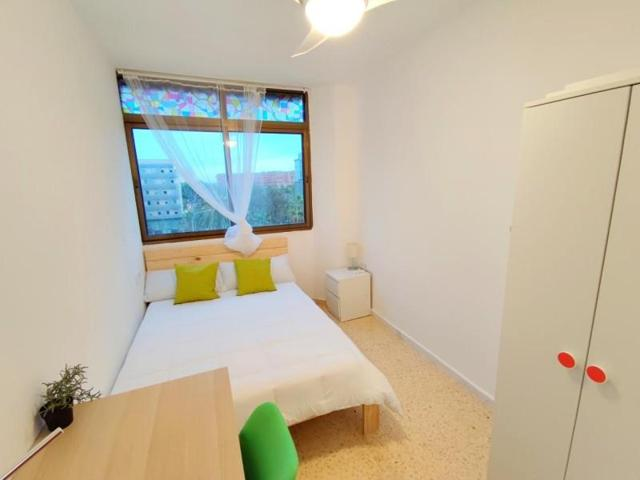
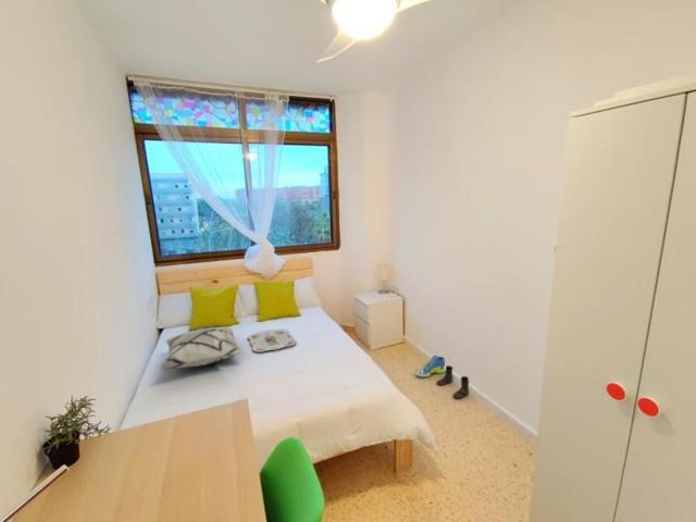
+ boots [436,364,471,400]
+ decorative pillow [160,326,244,371]
+ serving tray [247,328,297,353]
+ sneaker [413,355,446,378]
